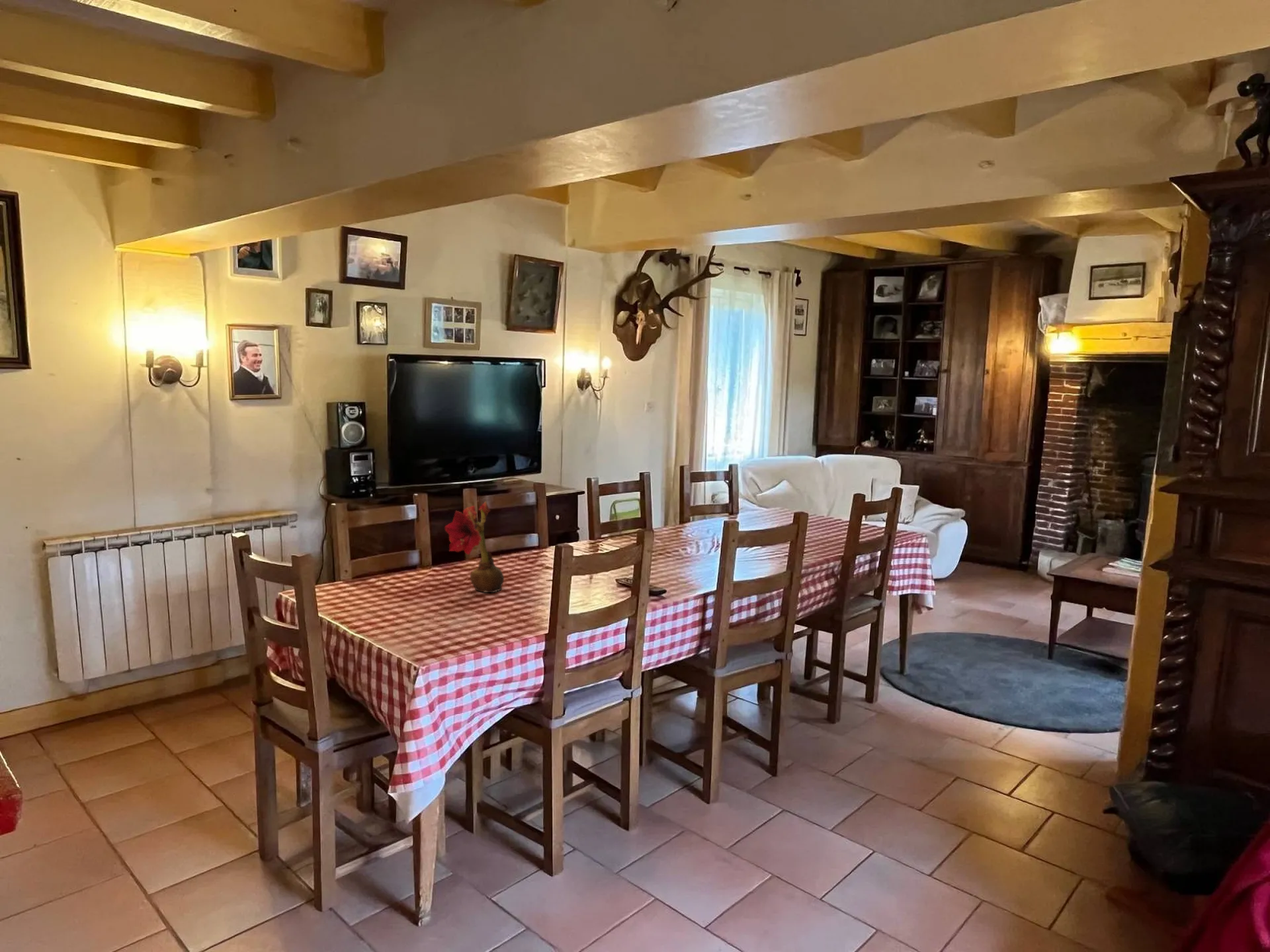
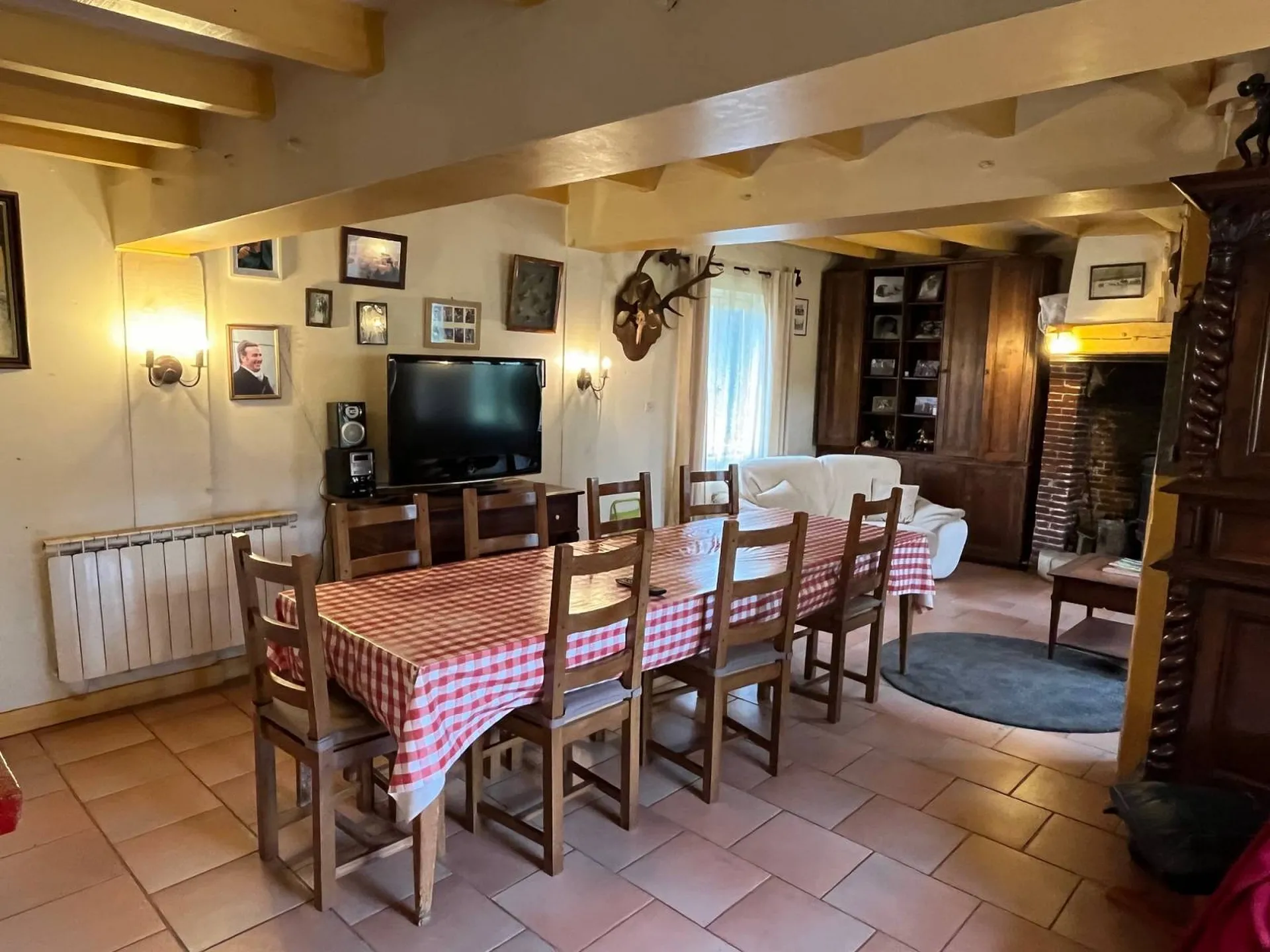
- flower [445,500,505,593]
